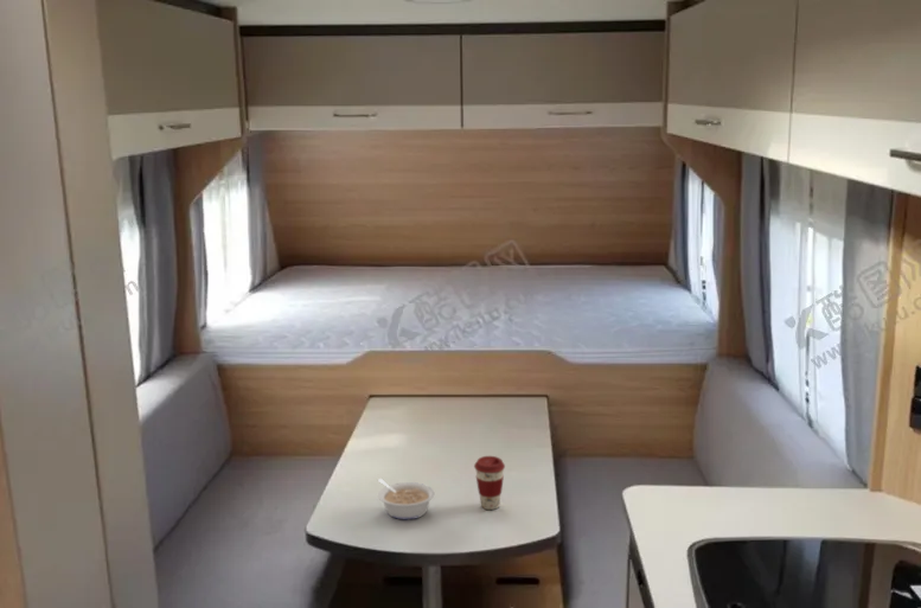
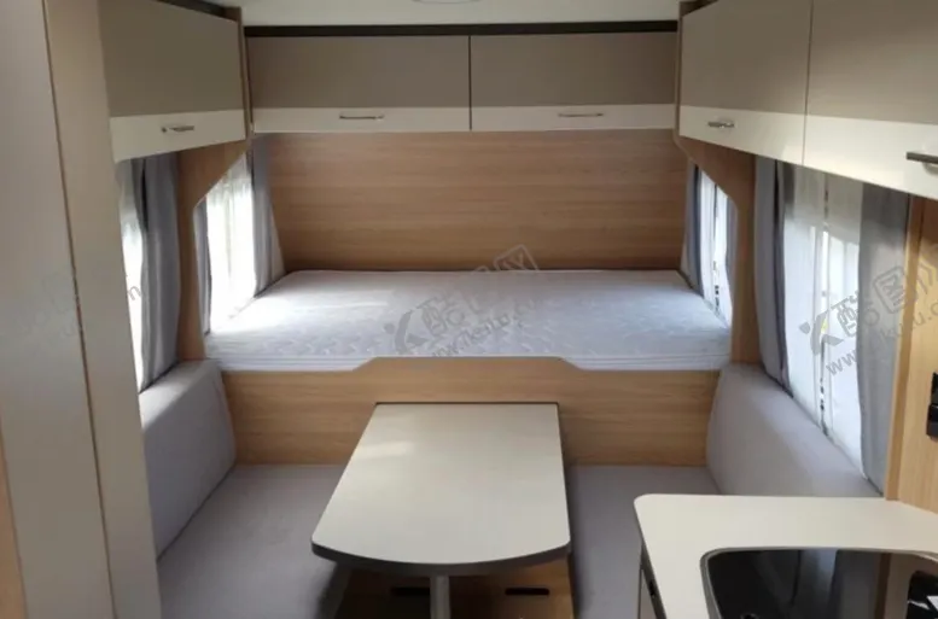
- legume [377,478,436,520]
- coffee cup [473,455,506,511]
